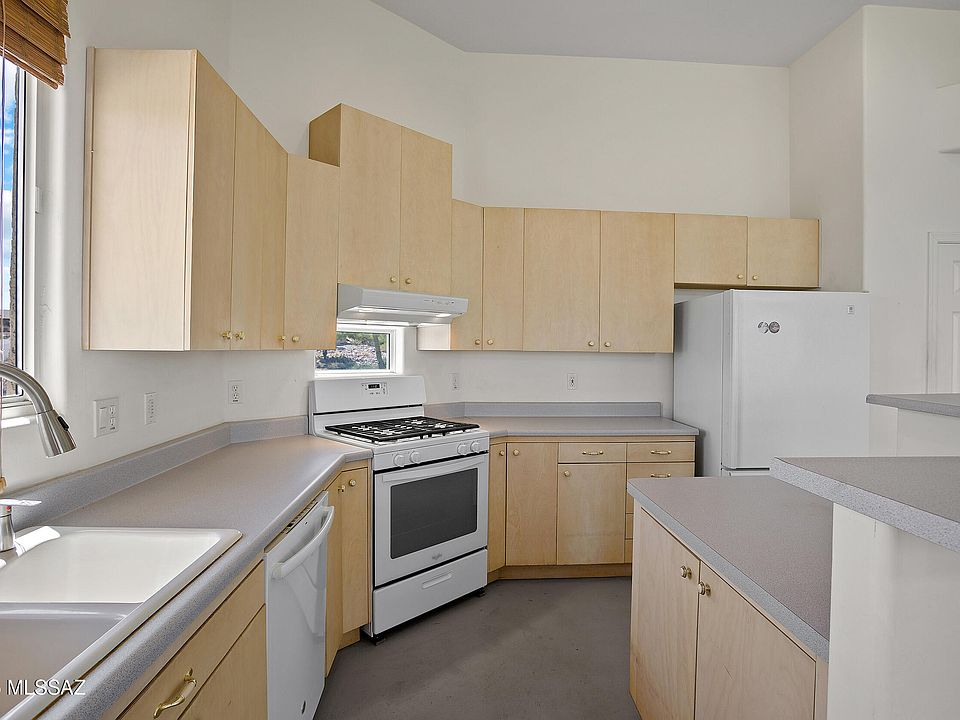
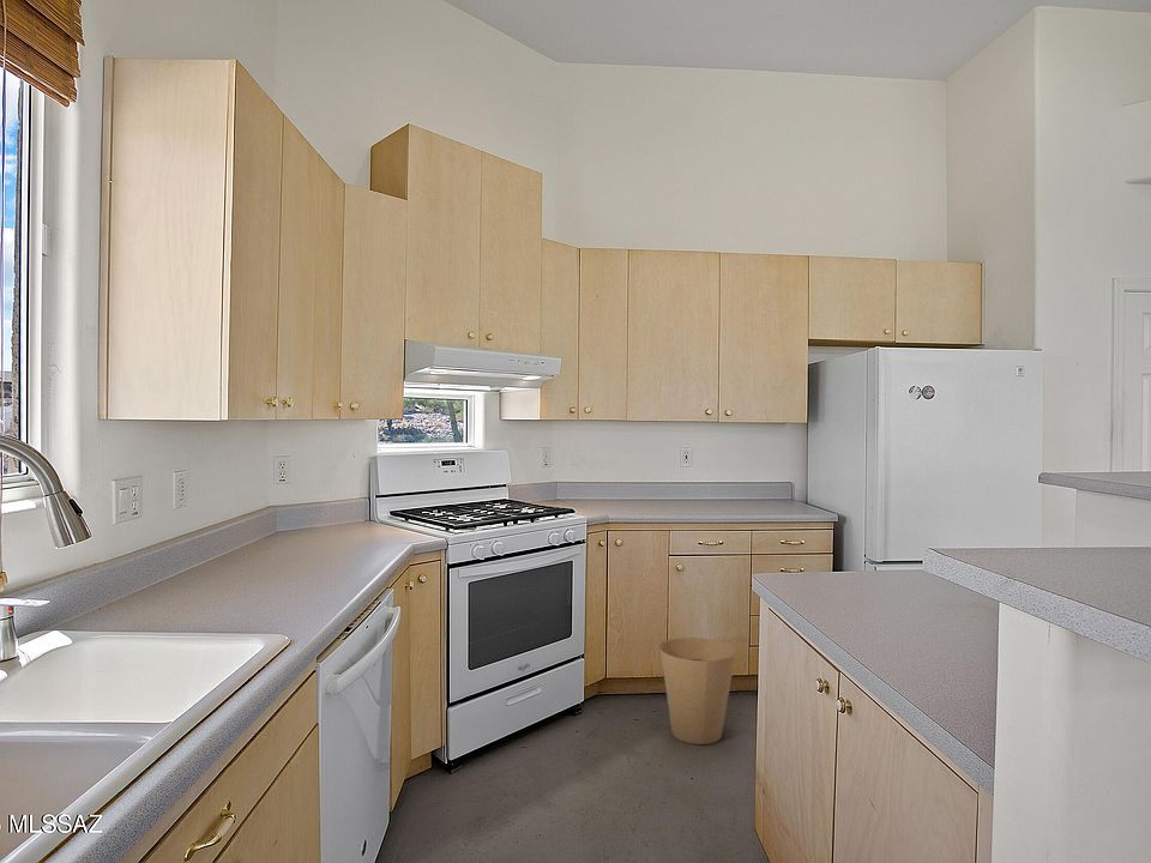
+ trash can [658,636,737,746]
